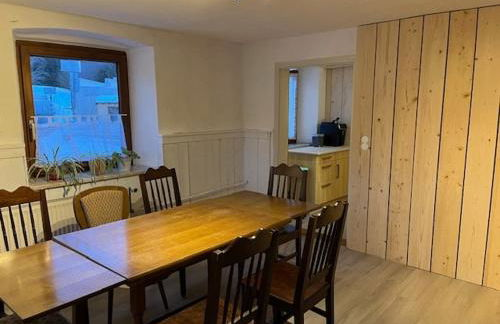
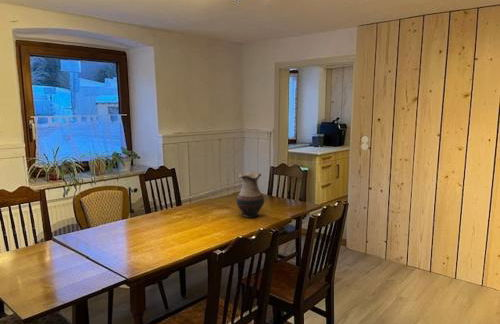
+ vase [235,171,265,219]
